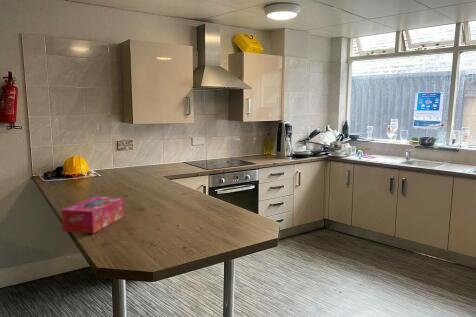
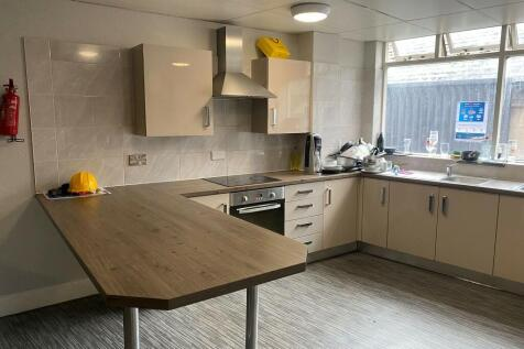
- tissue box [60,195,125,234]
